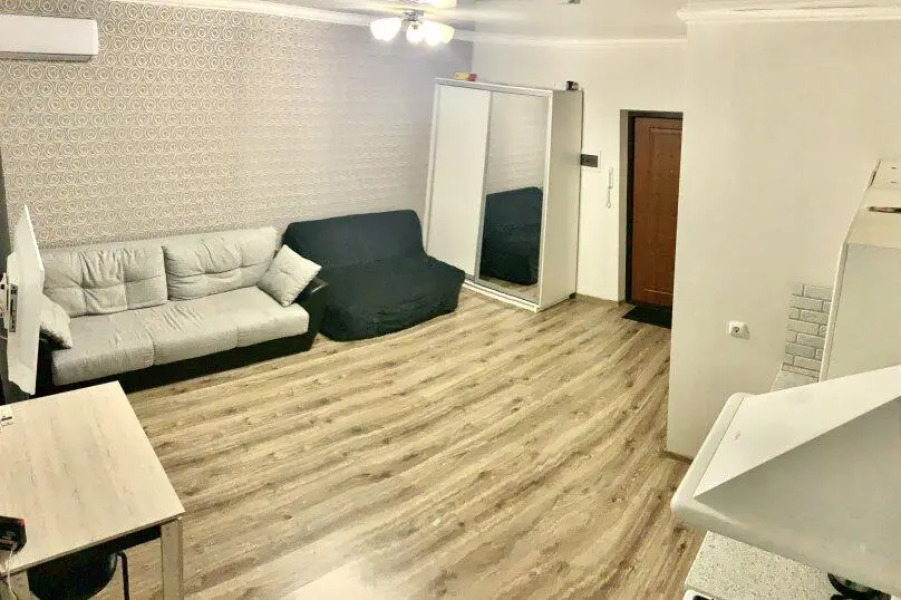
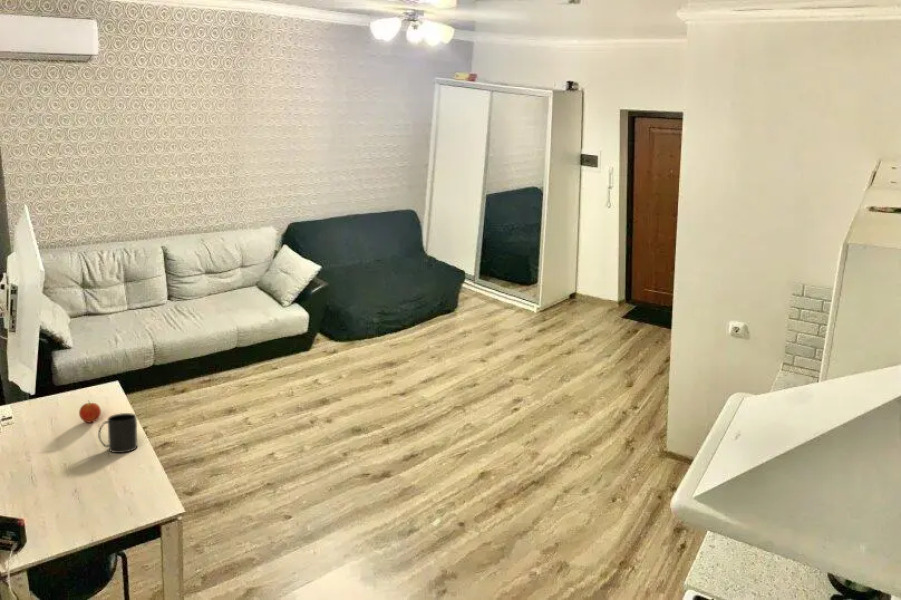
+ mug [97,412,138,454]
+ fruit [78,400,102,424]
